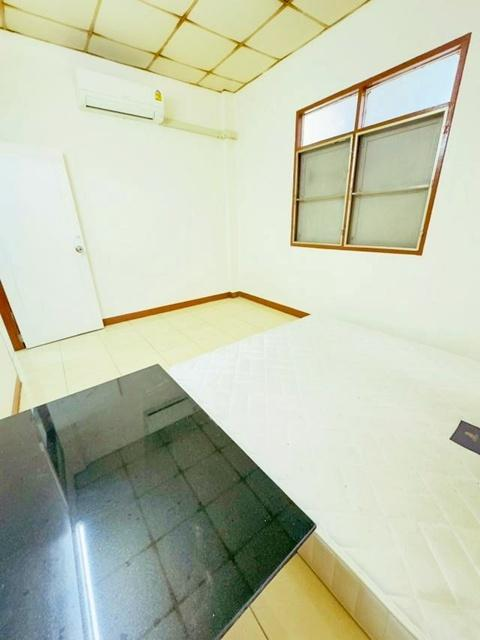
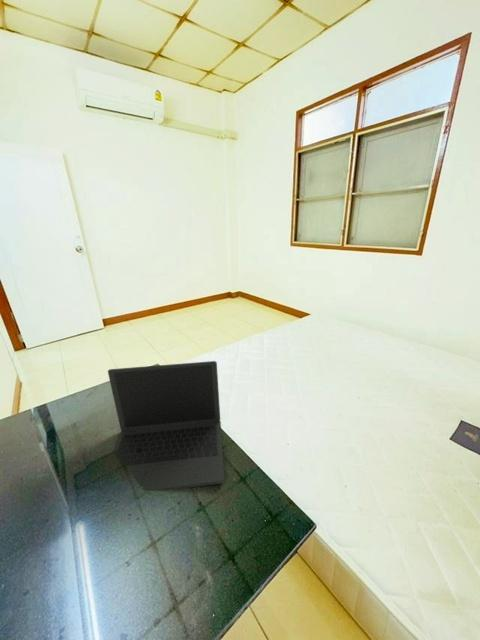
+ laptop [107,360,225,491]
